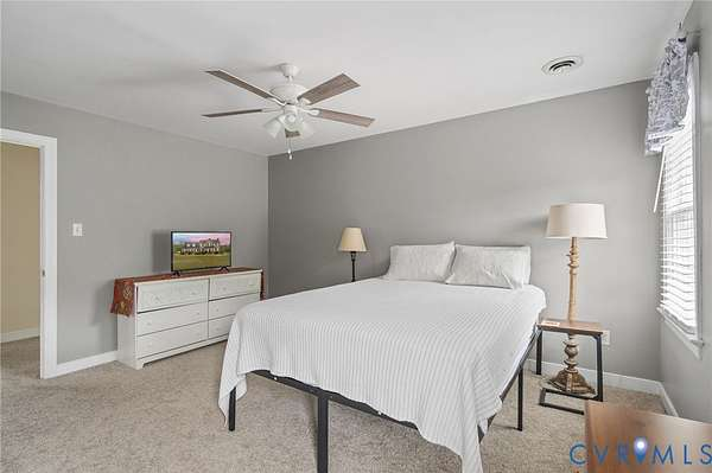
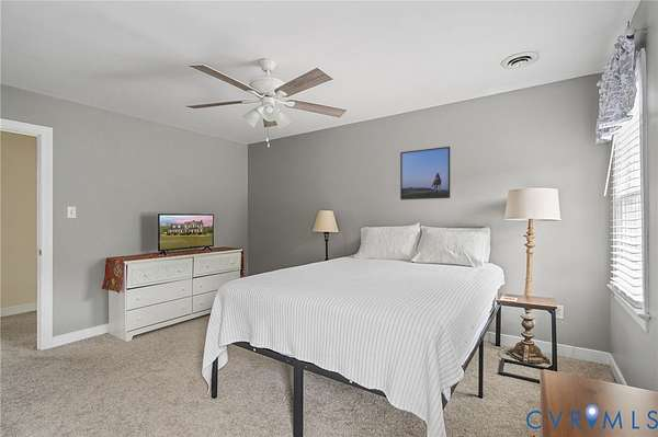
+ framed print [399,146,451,200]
